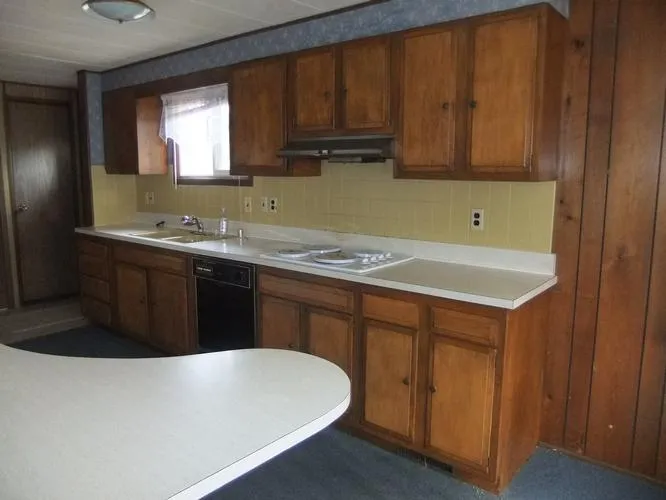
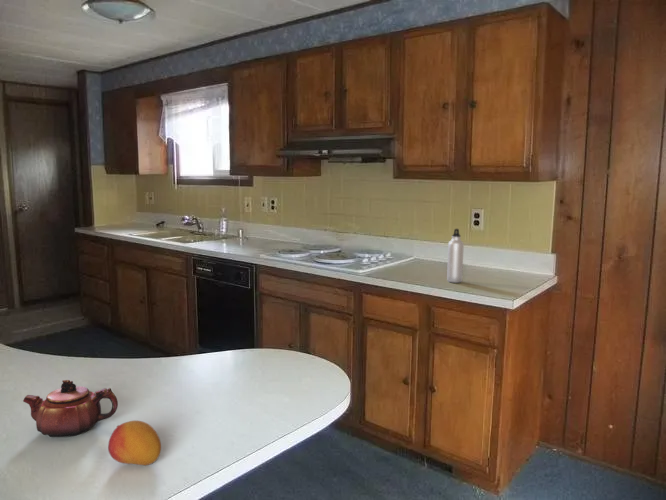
+ fruit [107,420,162,466]
+ teapot [22,379,119,438]
+ water bottle [446,228,465,284]
